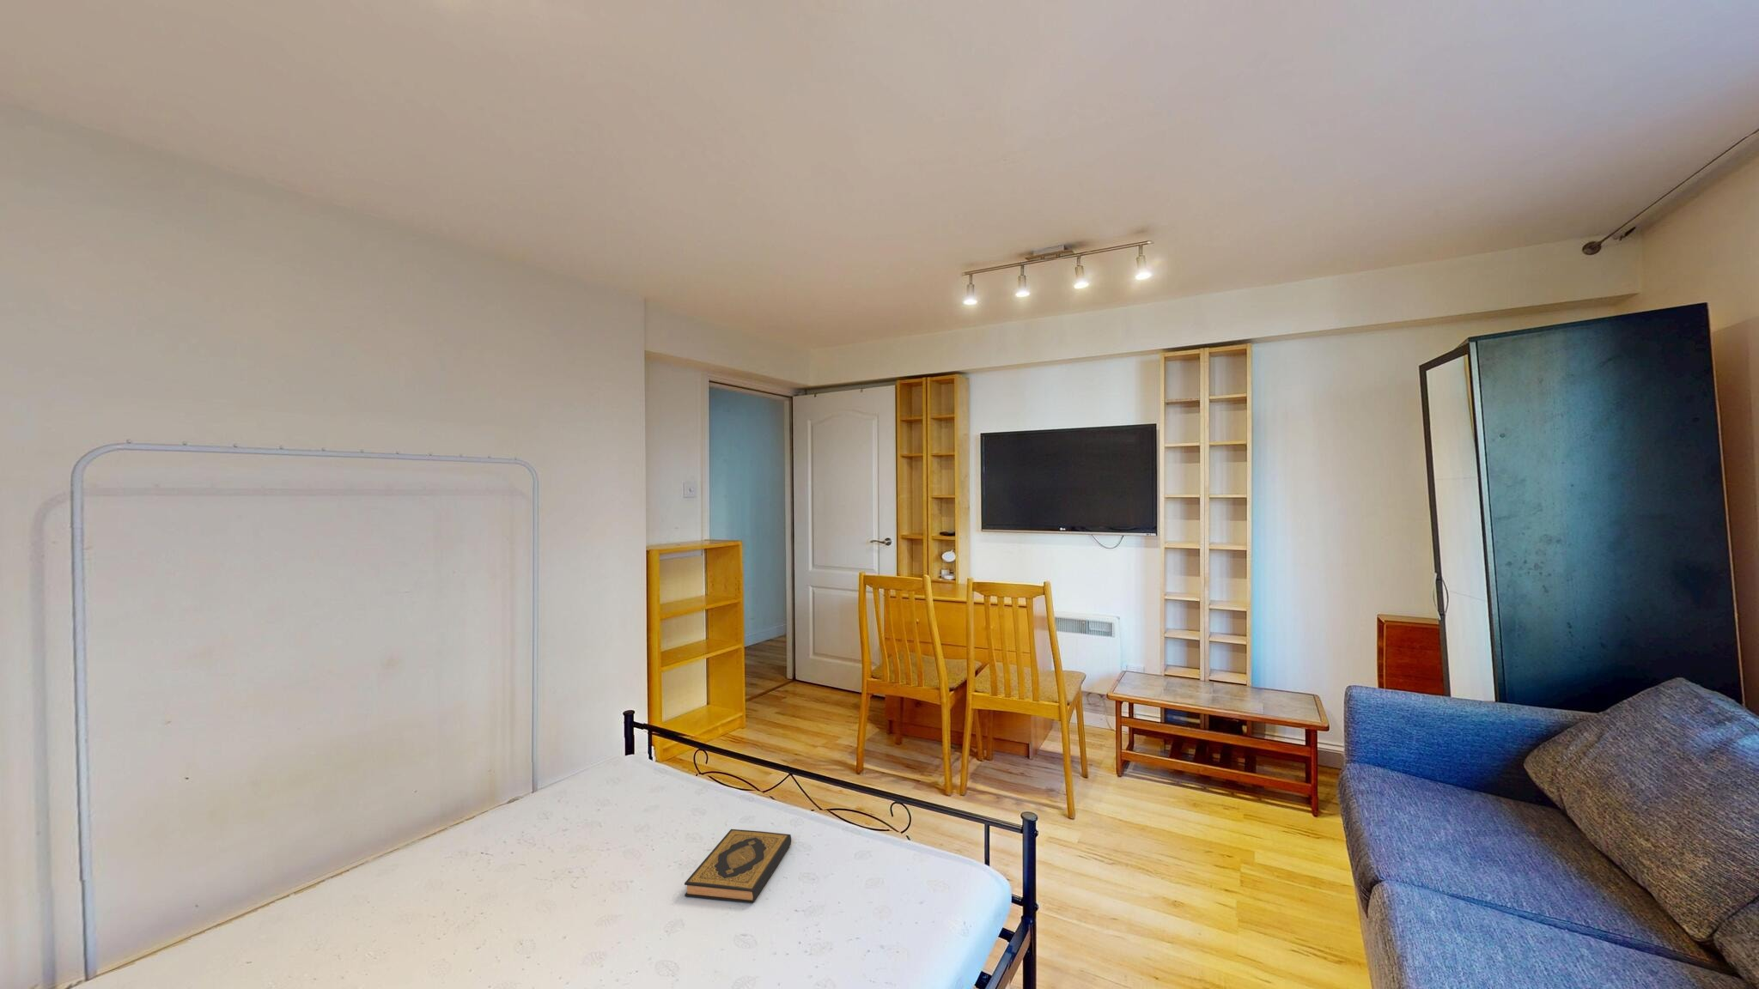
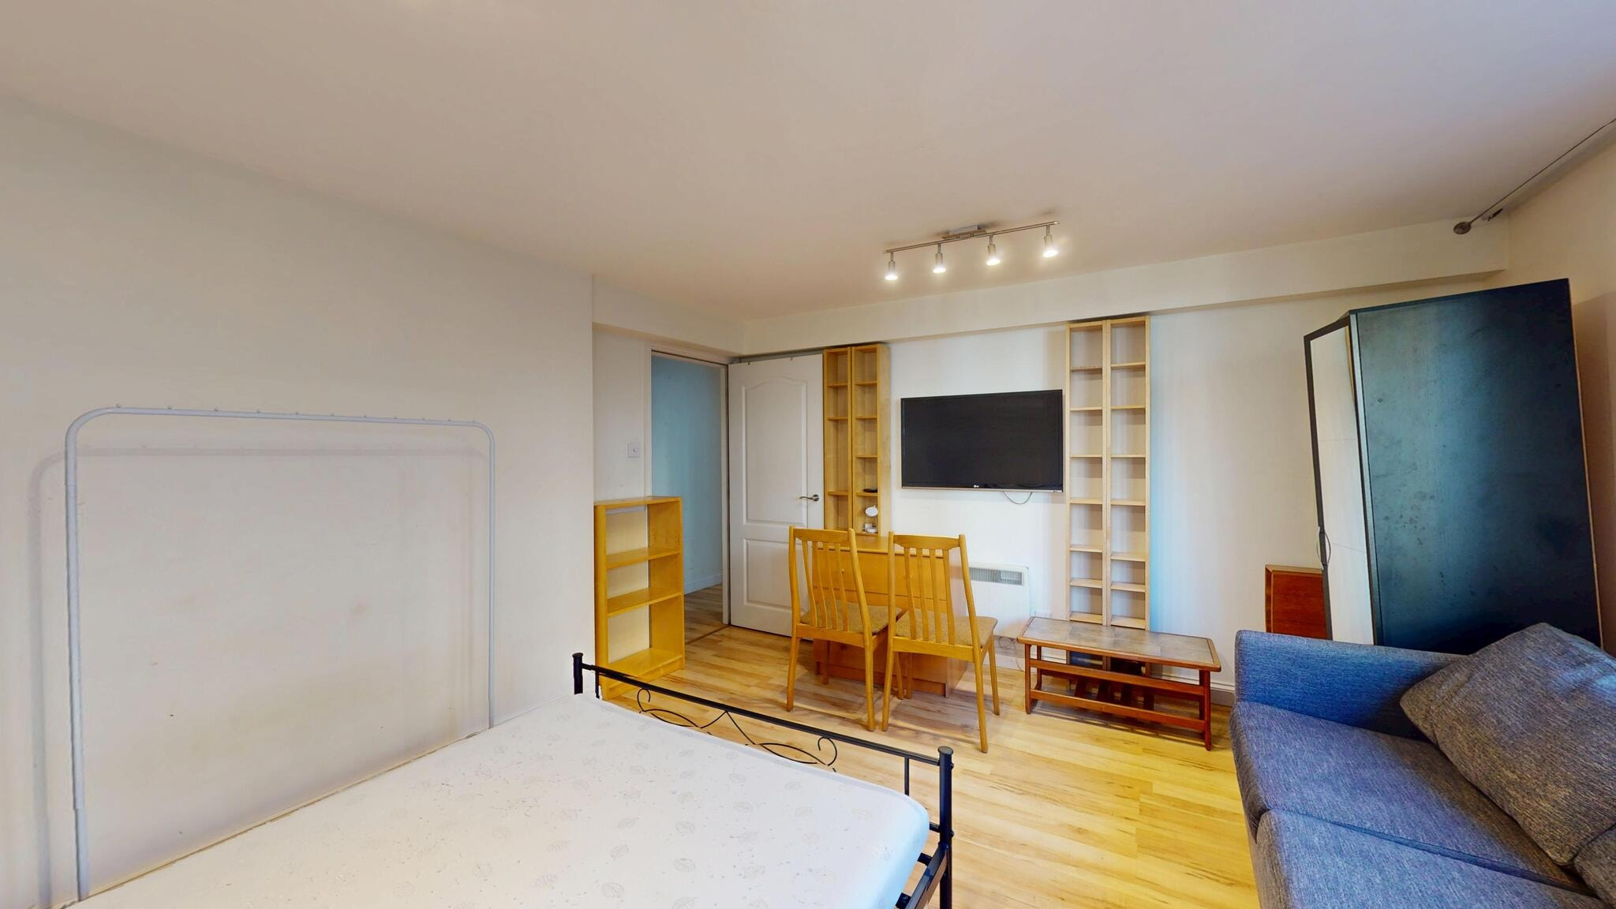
- hardback book [684,828,791,903]
